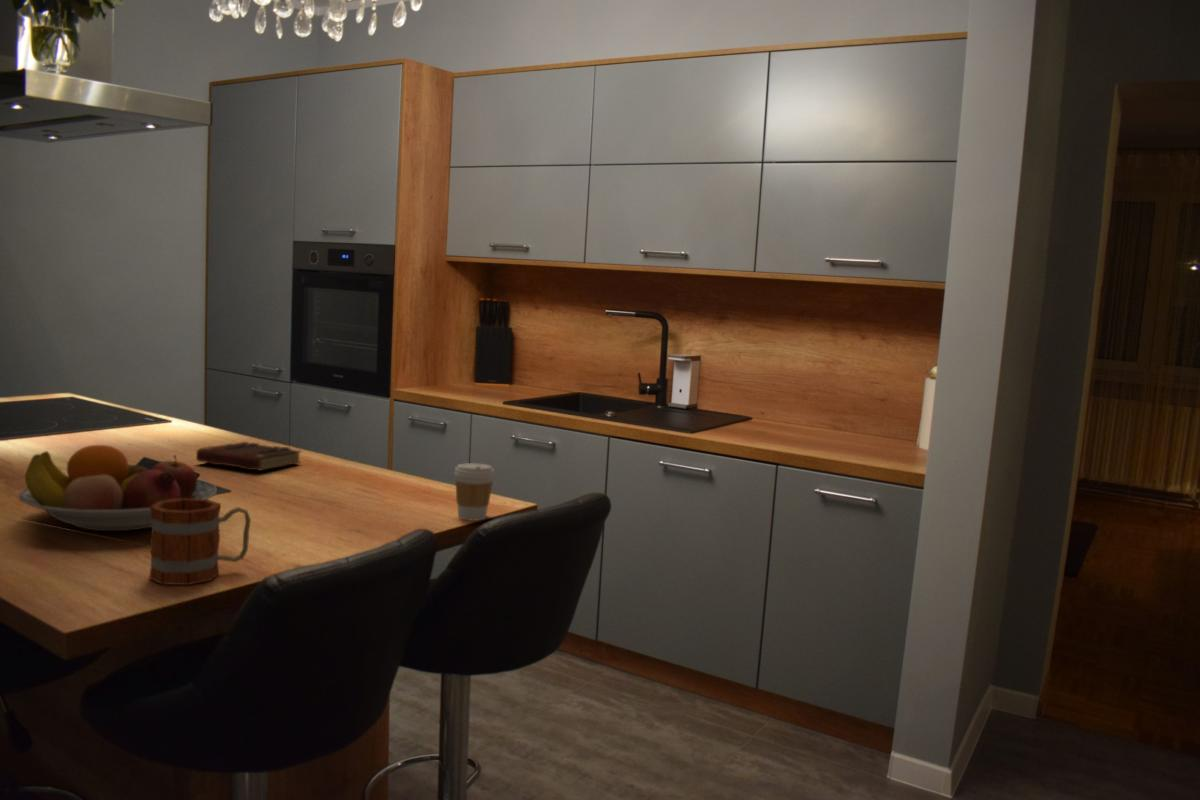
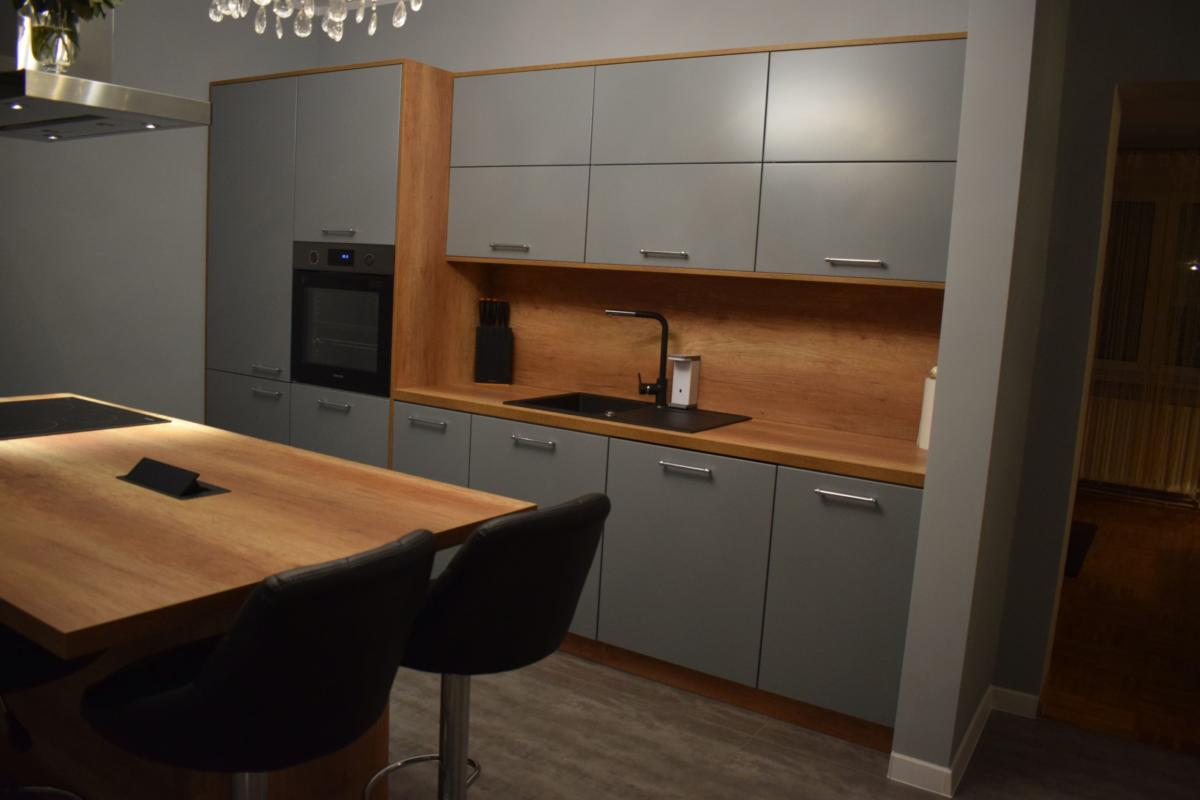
- mug [148,499,252,586]
- fruit bowl [17,444,218,532]
- coffee cup [453,462,495,522]
- book [195,441,302,472]
